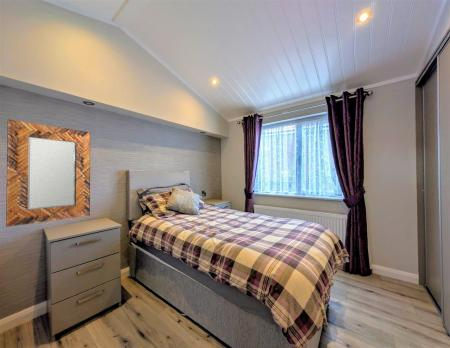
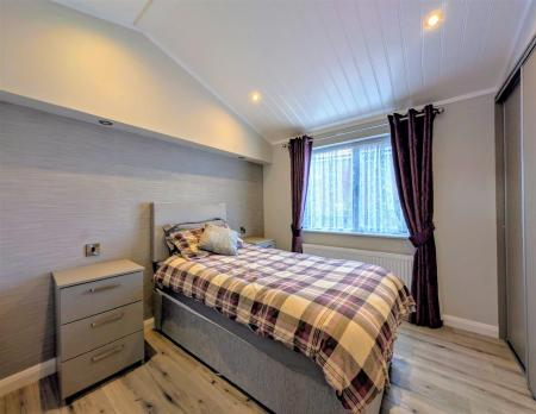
- home mirror [5,119,91,228]
